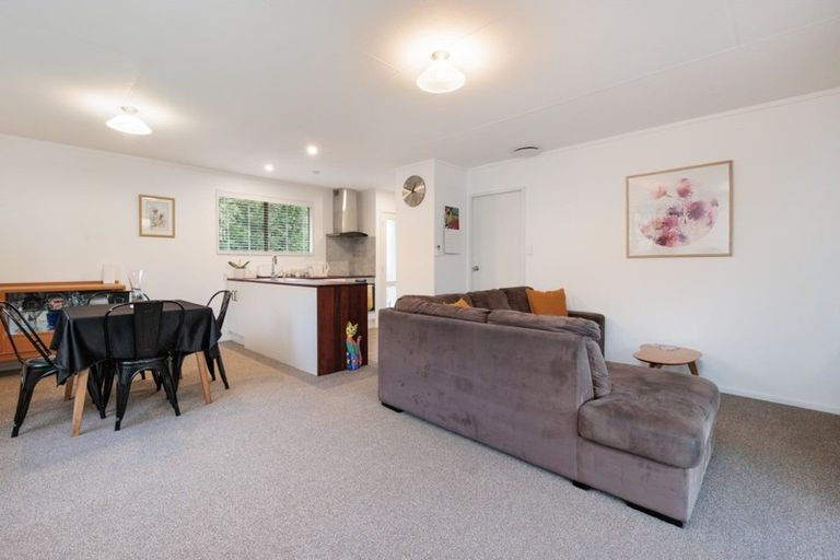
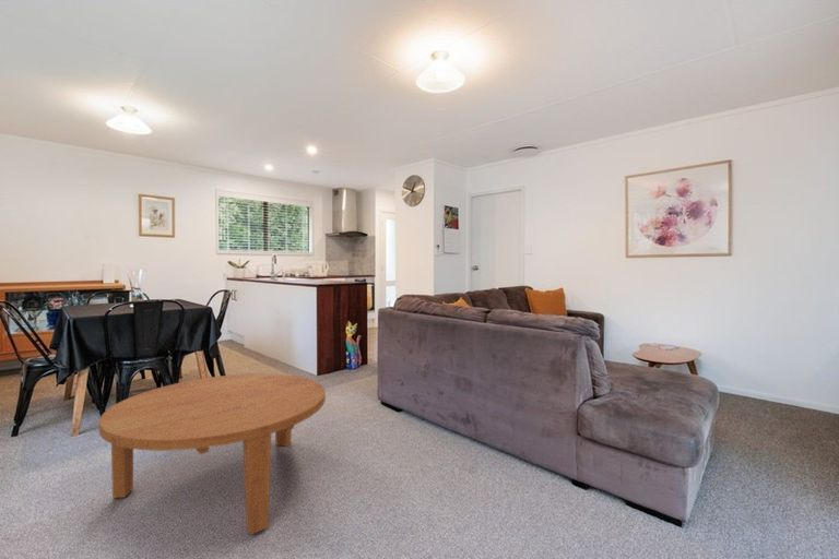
+ coffee table [97,372,327,535]
